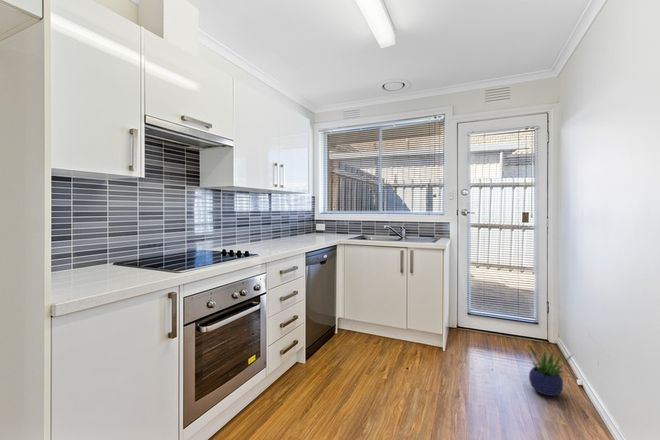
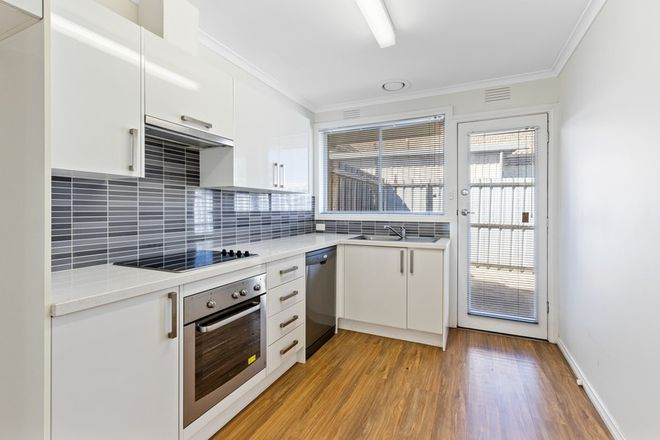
- potted plant [526,342,574,397]
